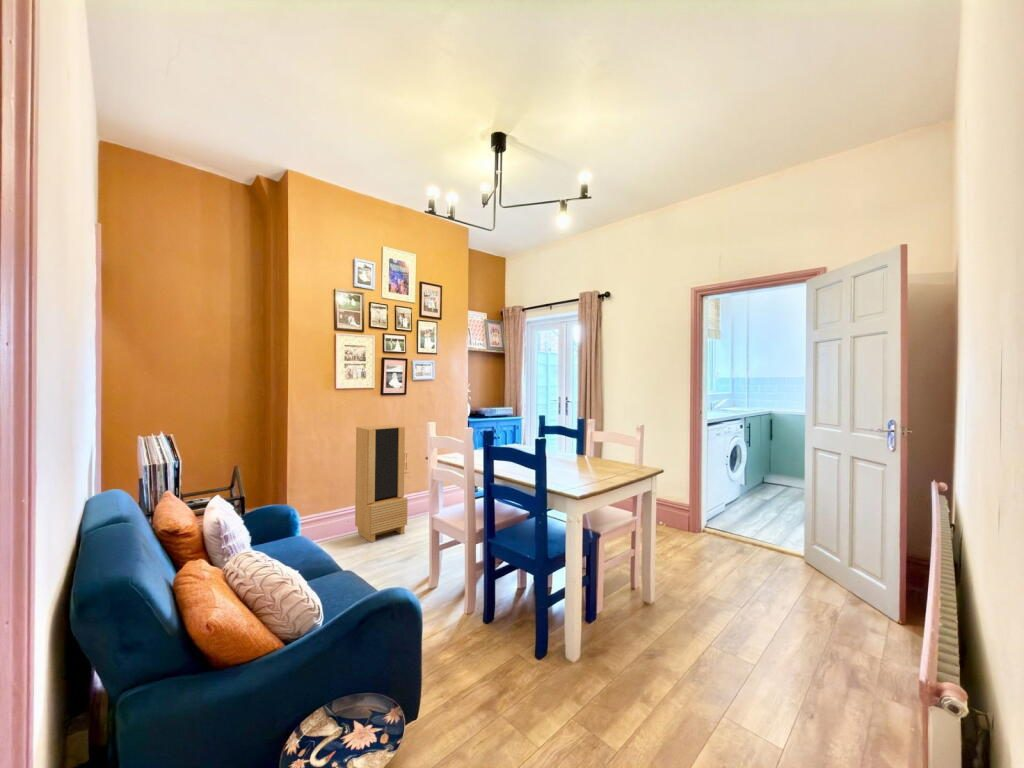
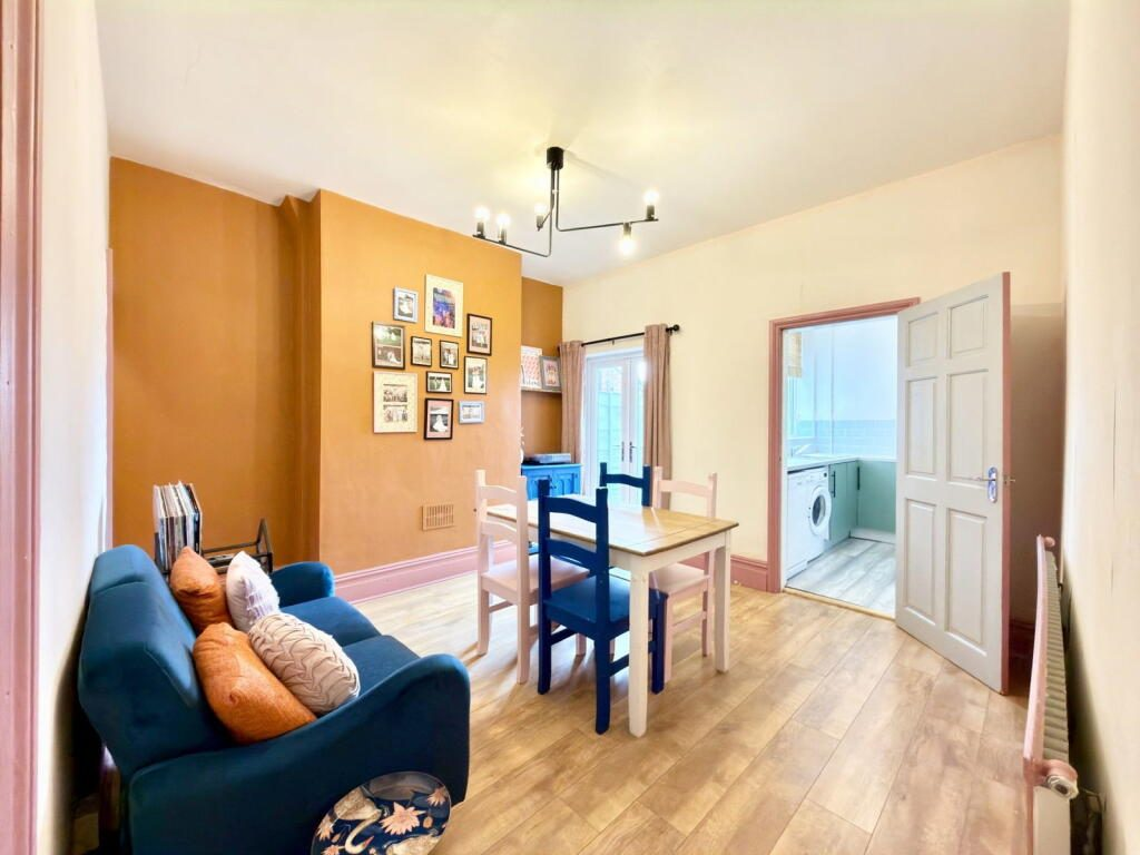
- storage cabinet [354,424,409,543]
